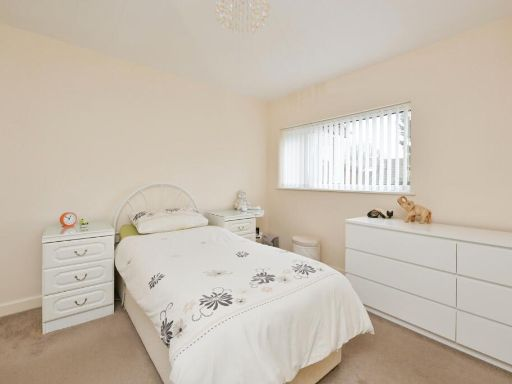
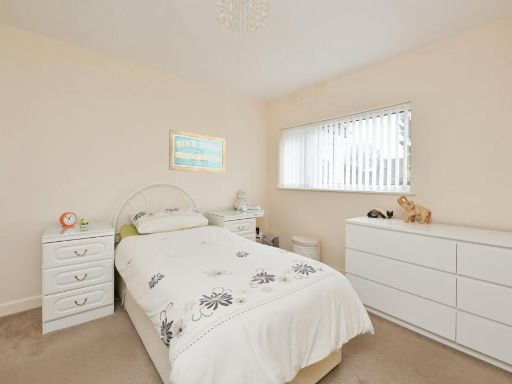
+ wall art [168,129,226,174]
